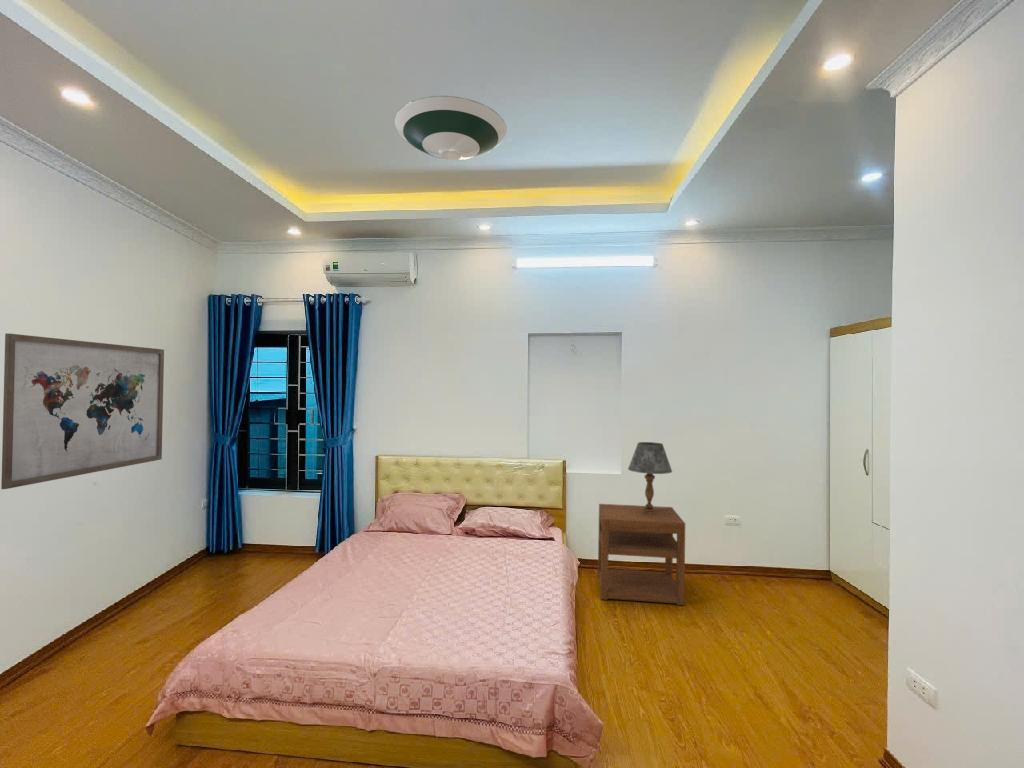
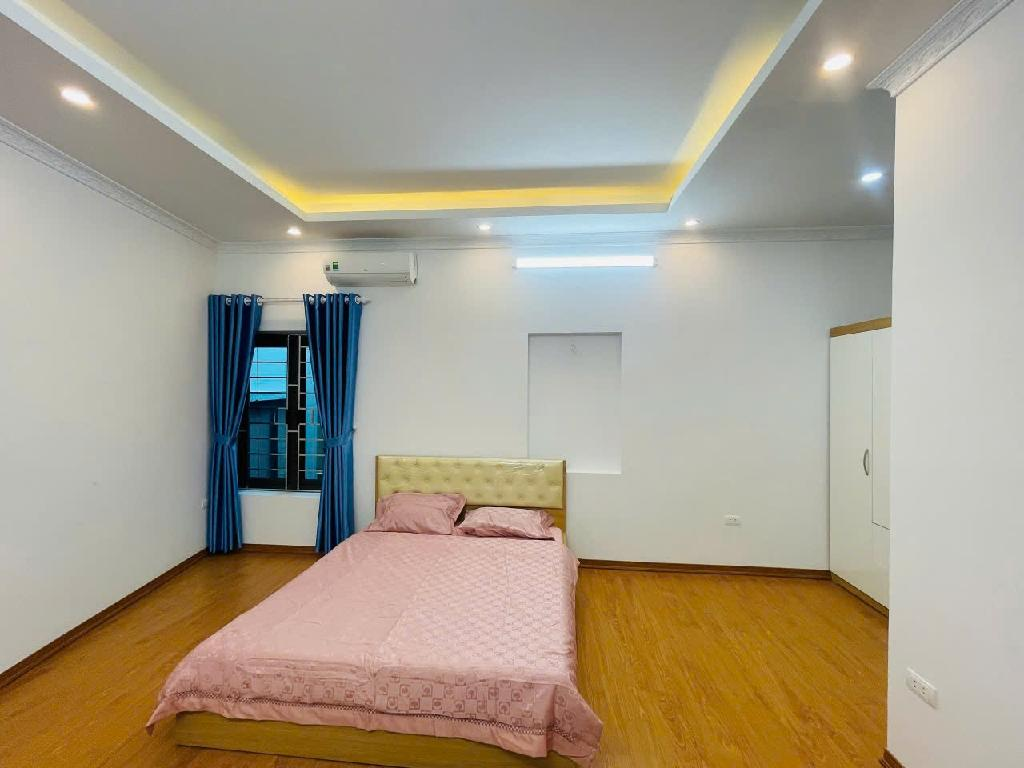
- nightstand [597,503,686,606]
- table lamp [627,441,673,514]
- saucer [394,95,508,161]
- wall art [0,332,165,490]
